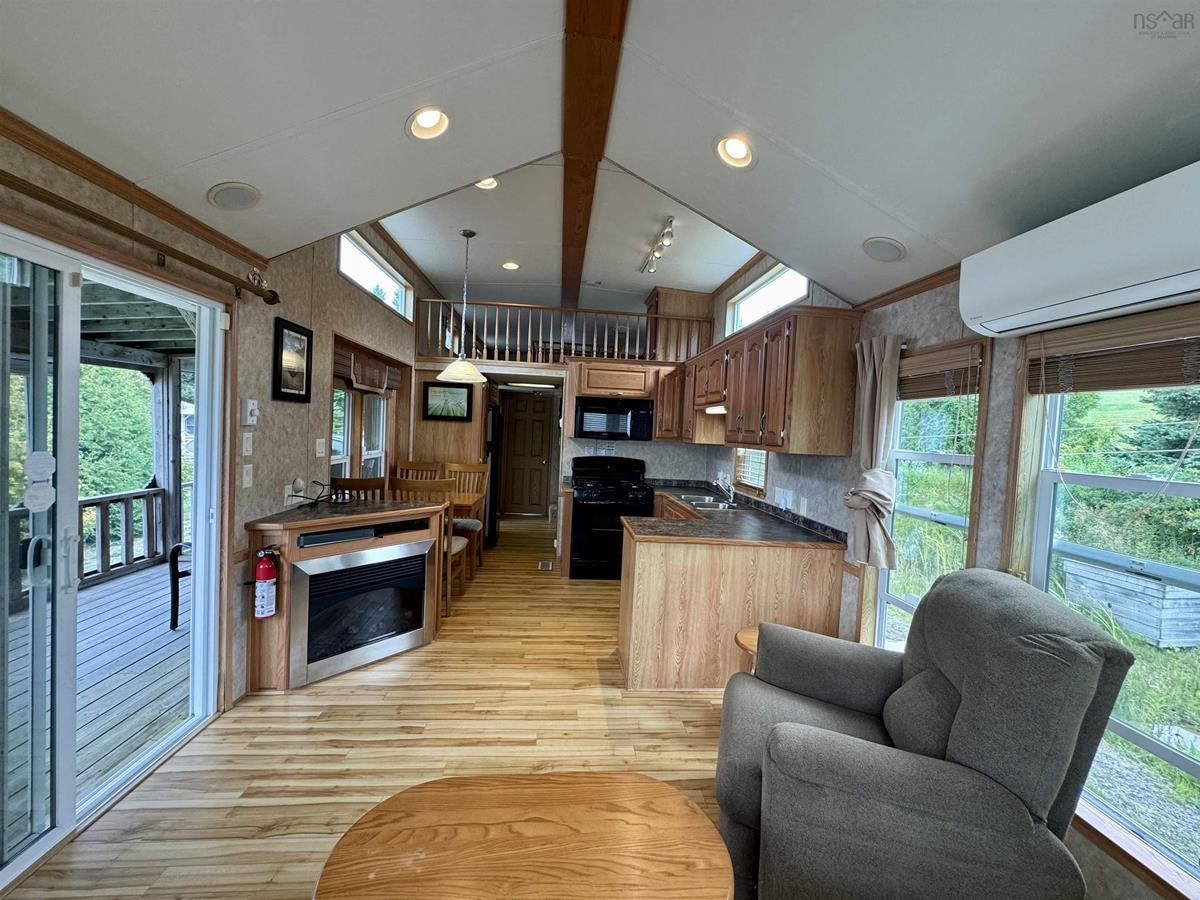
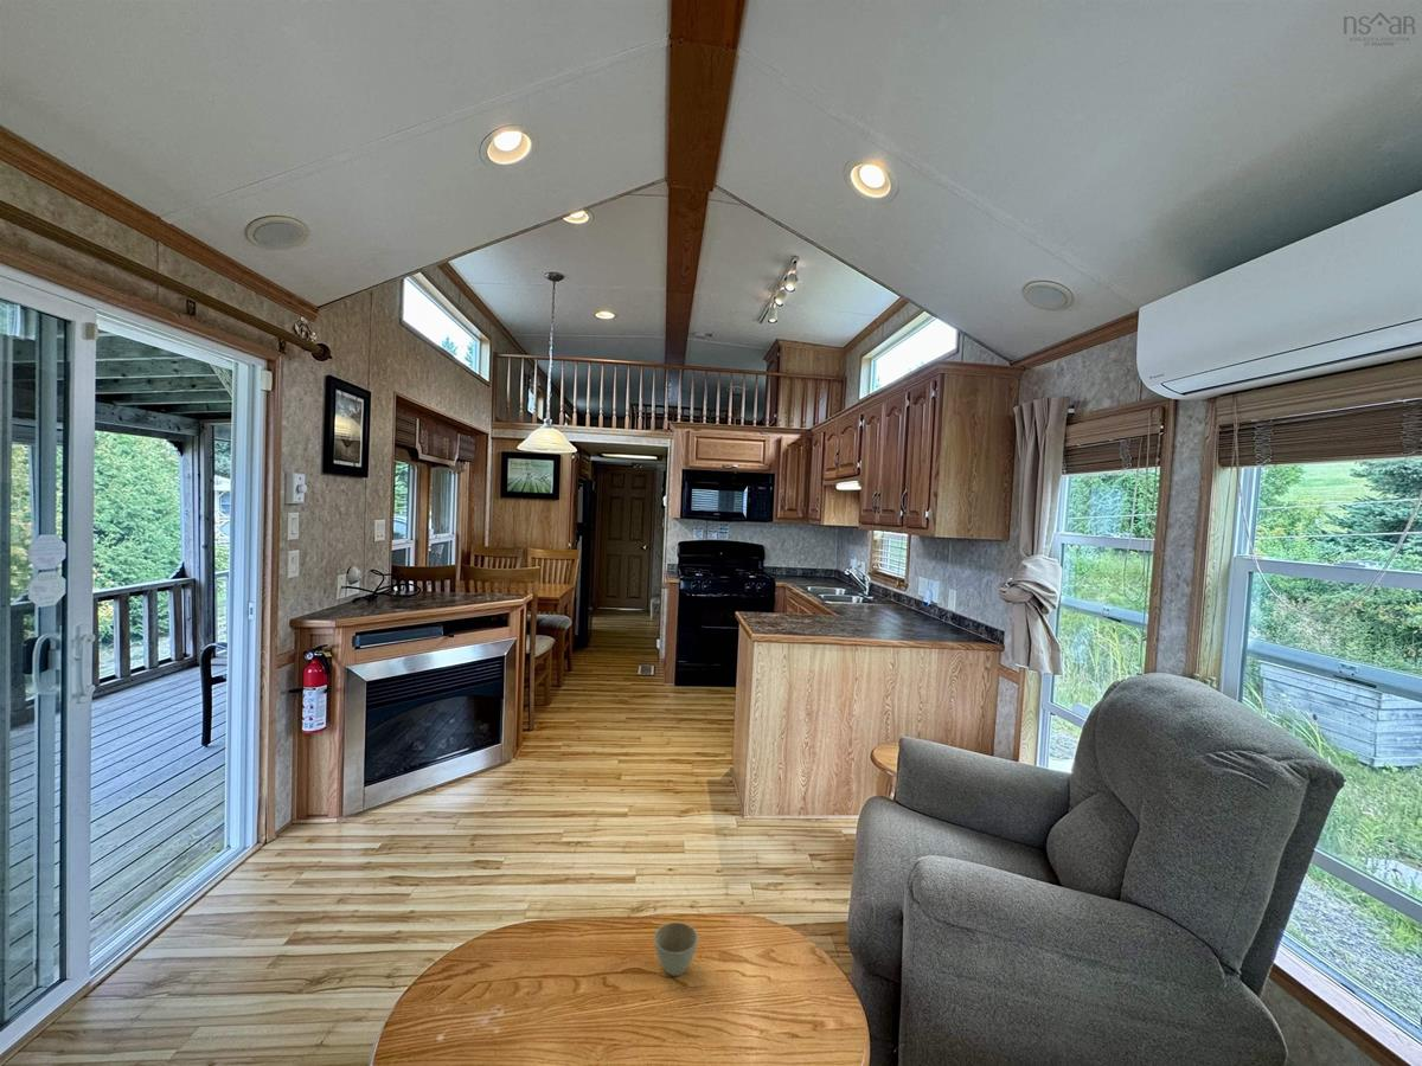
+ flower pot [653,921,699,977]
